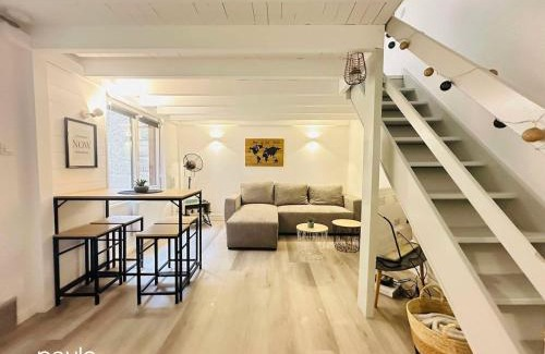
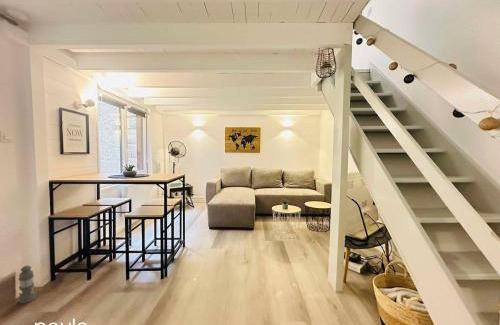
+ lantern [18,265,36,304]
